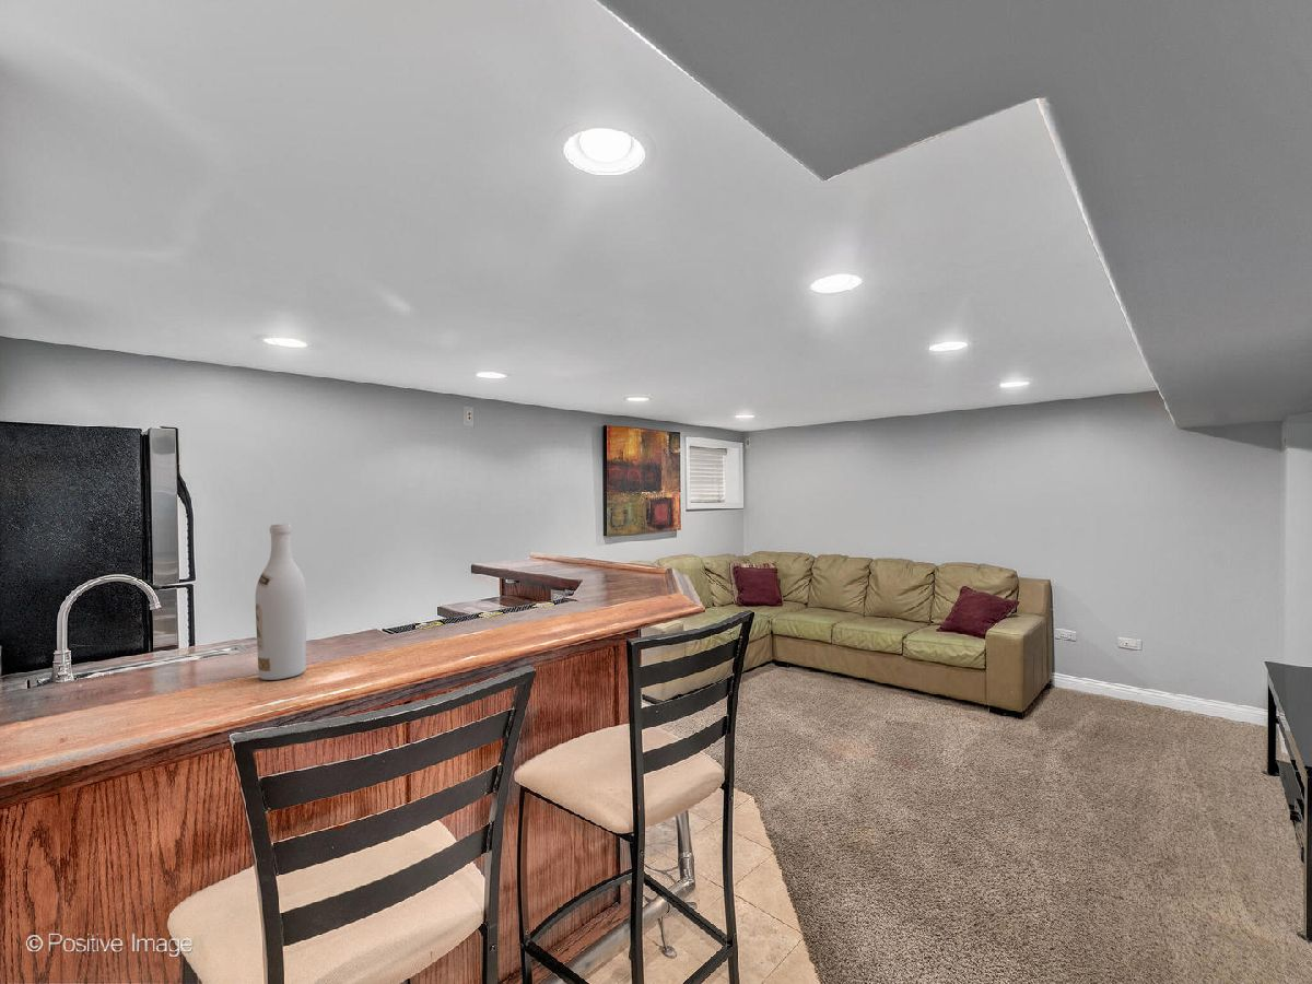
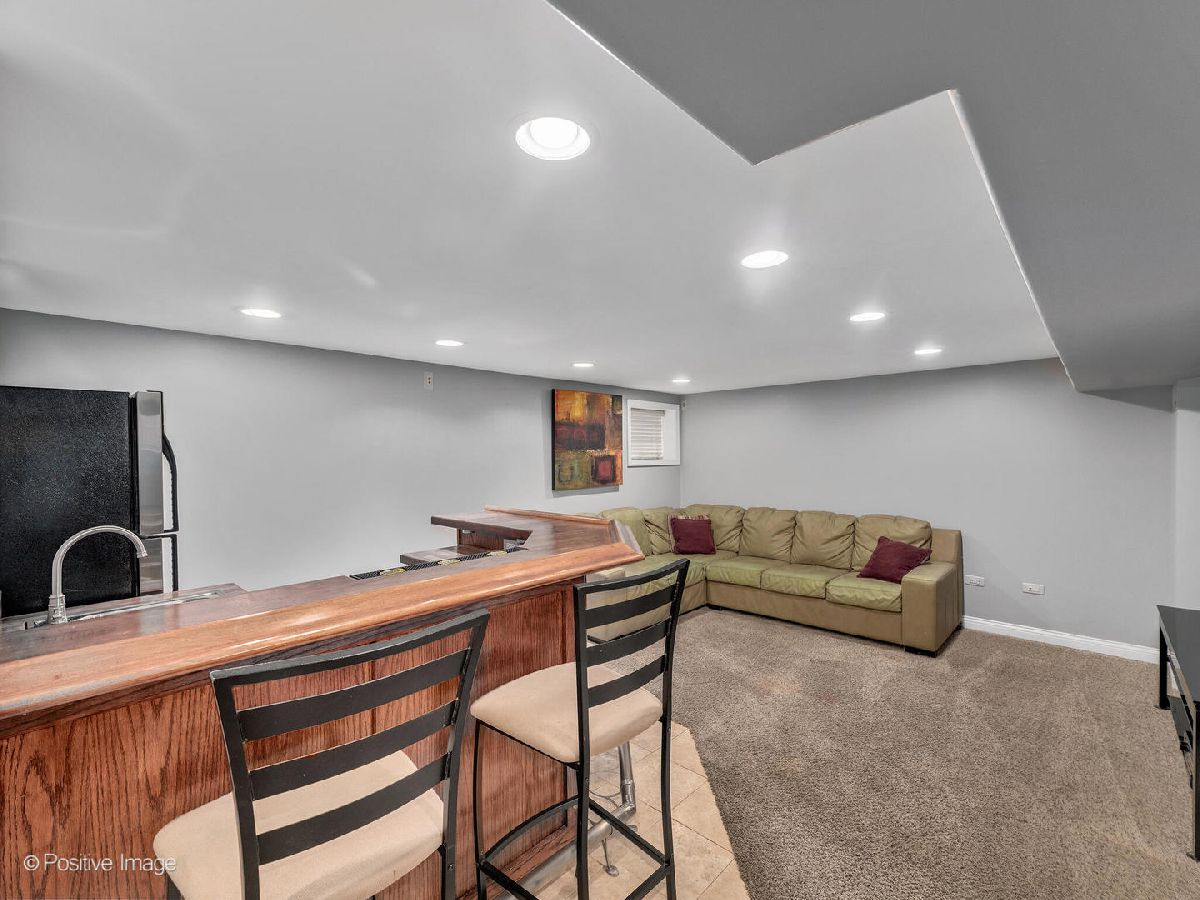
- wine bottle [255,523,308,681]
